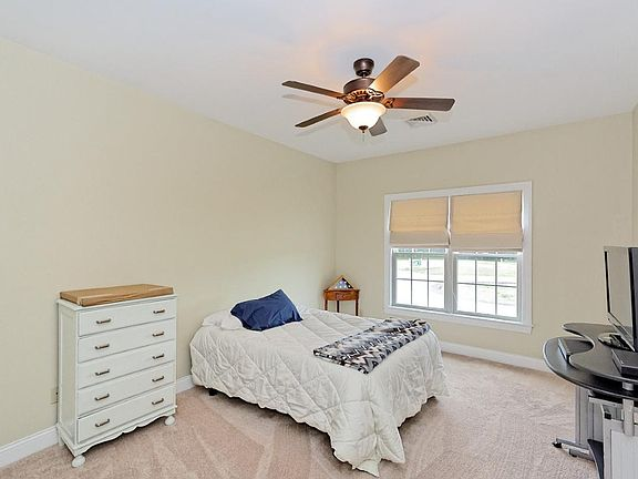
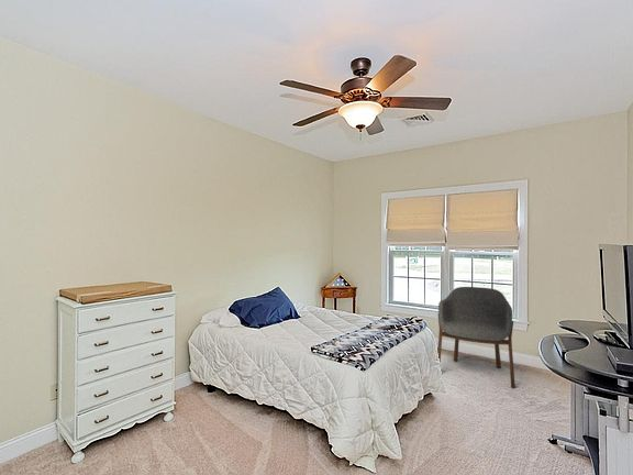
+ armchair [436,286,517,389]
